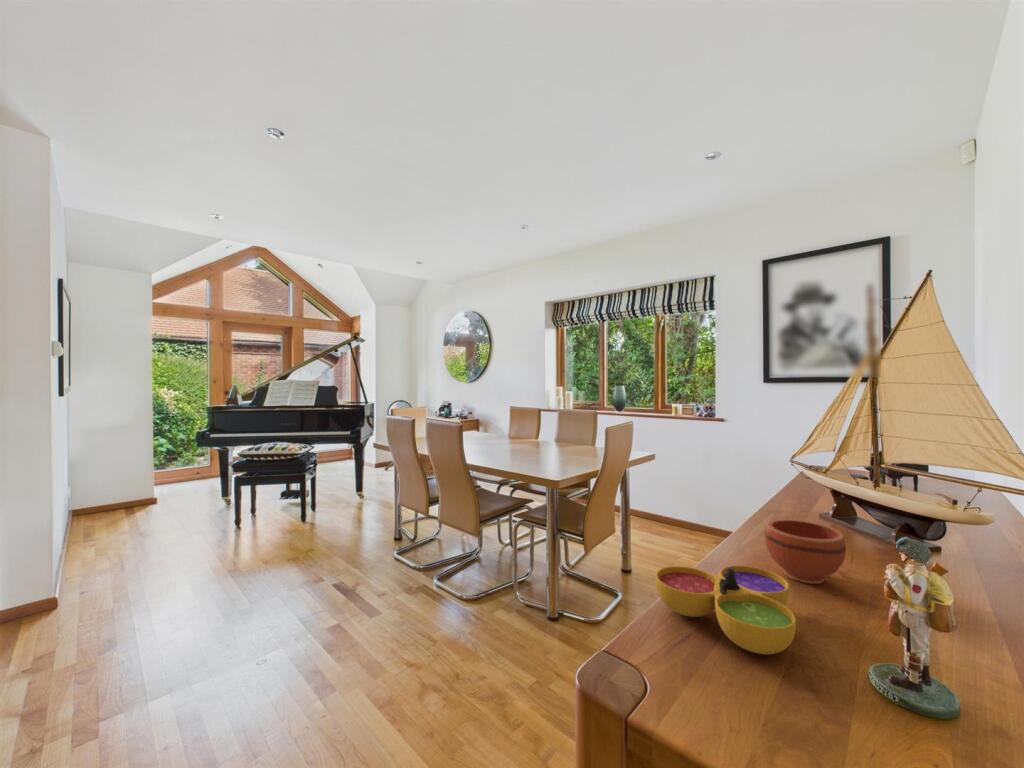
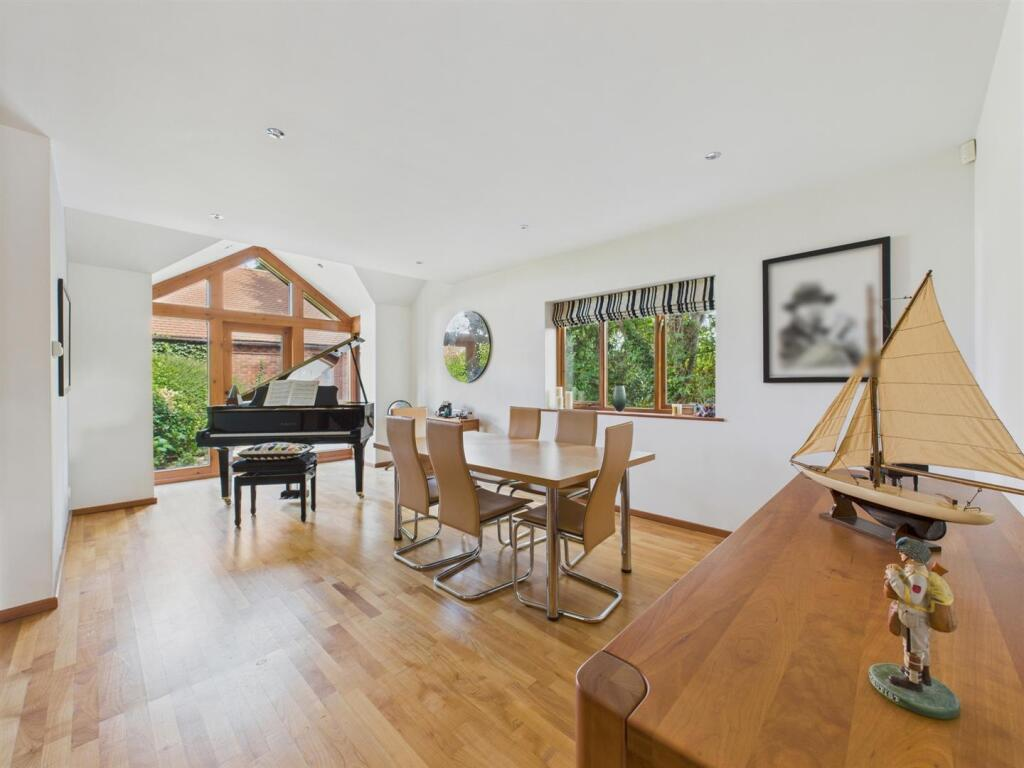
- bowl [764,518,847,585]
- decorative bowl [654,564,797,655]
